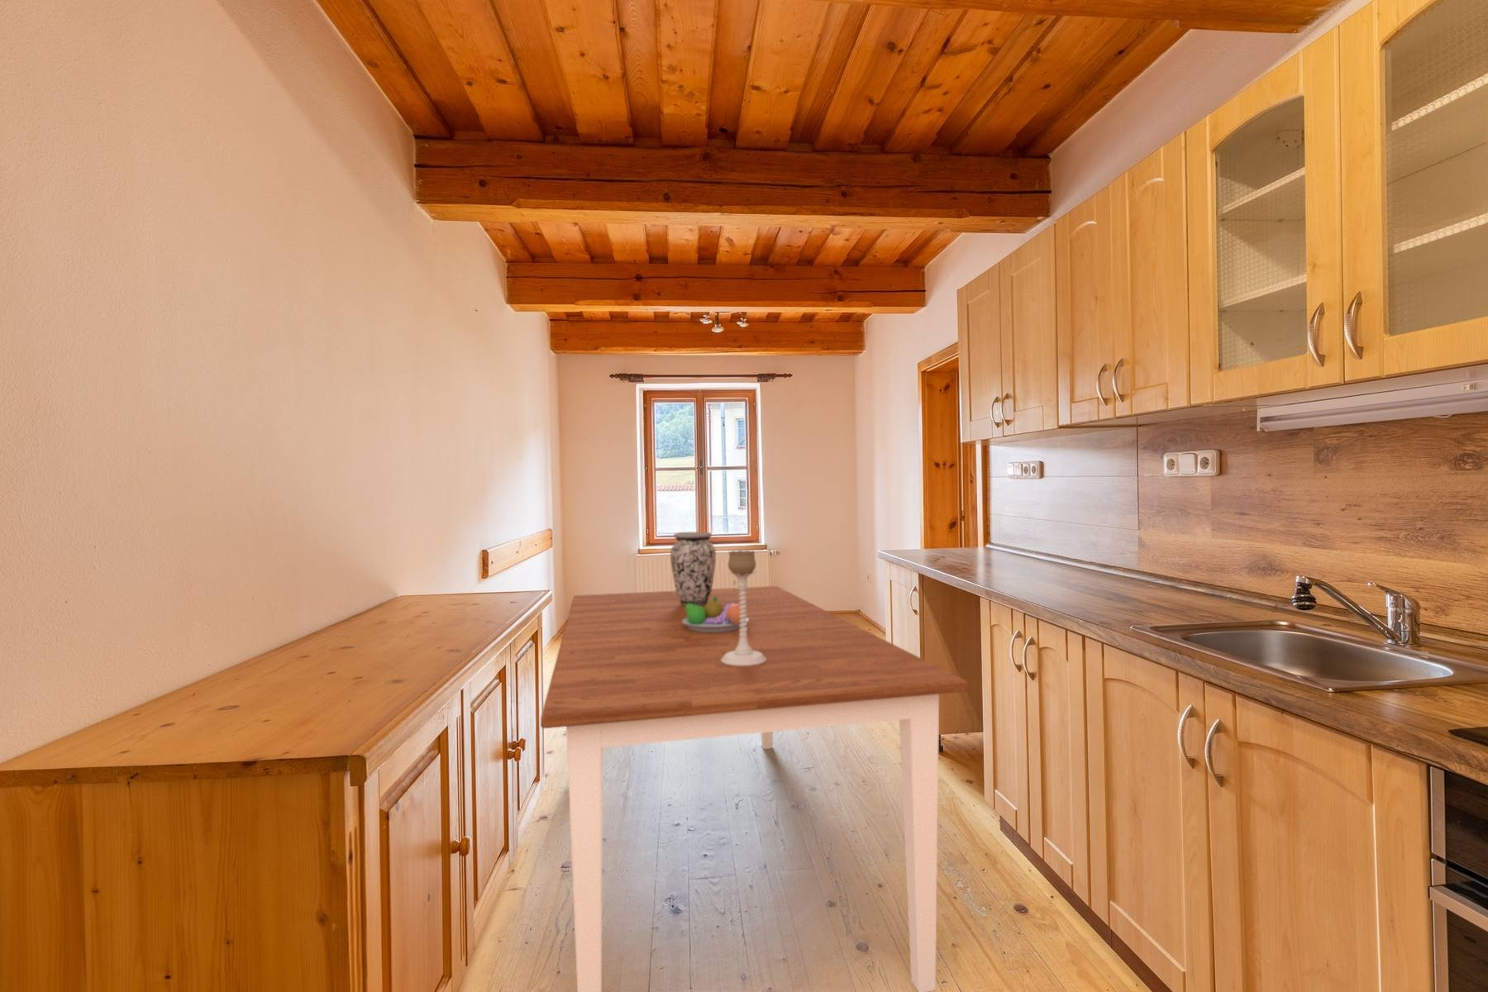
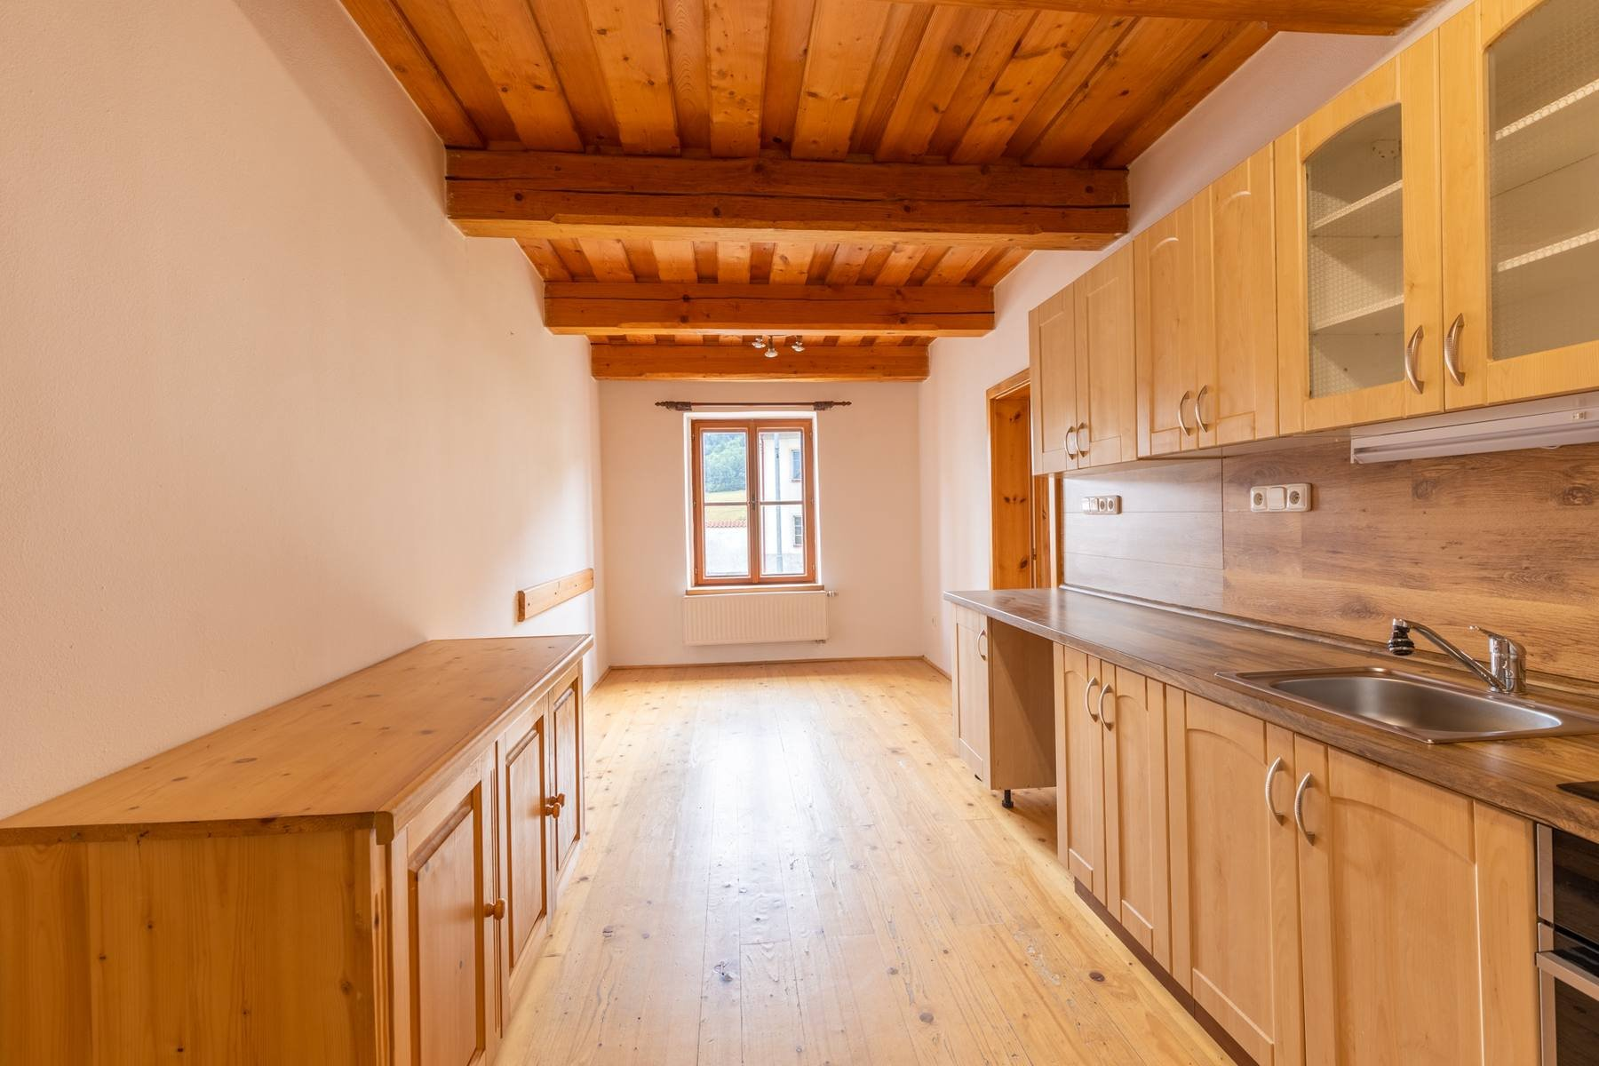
- vase [670,530,716,606]
- fruit bowl [683,597,748,632]
- candle holder [722,550,766,665]
- dining table [540,586,969,992]
